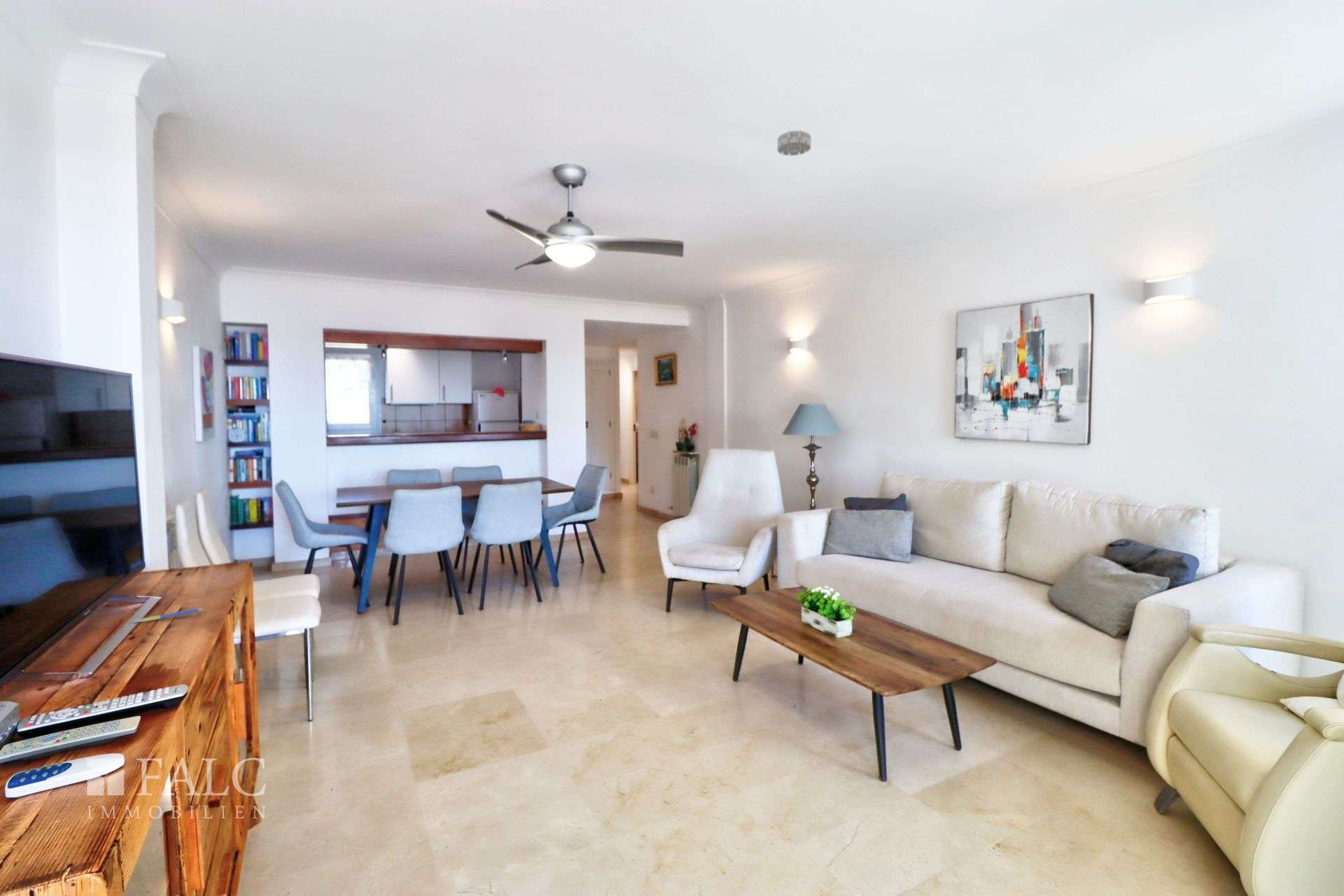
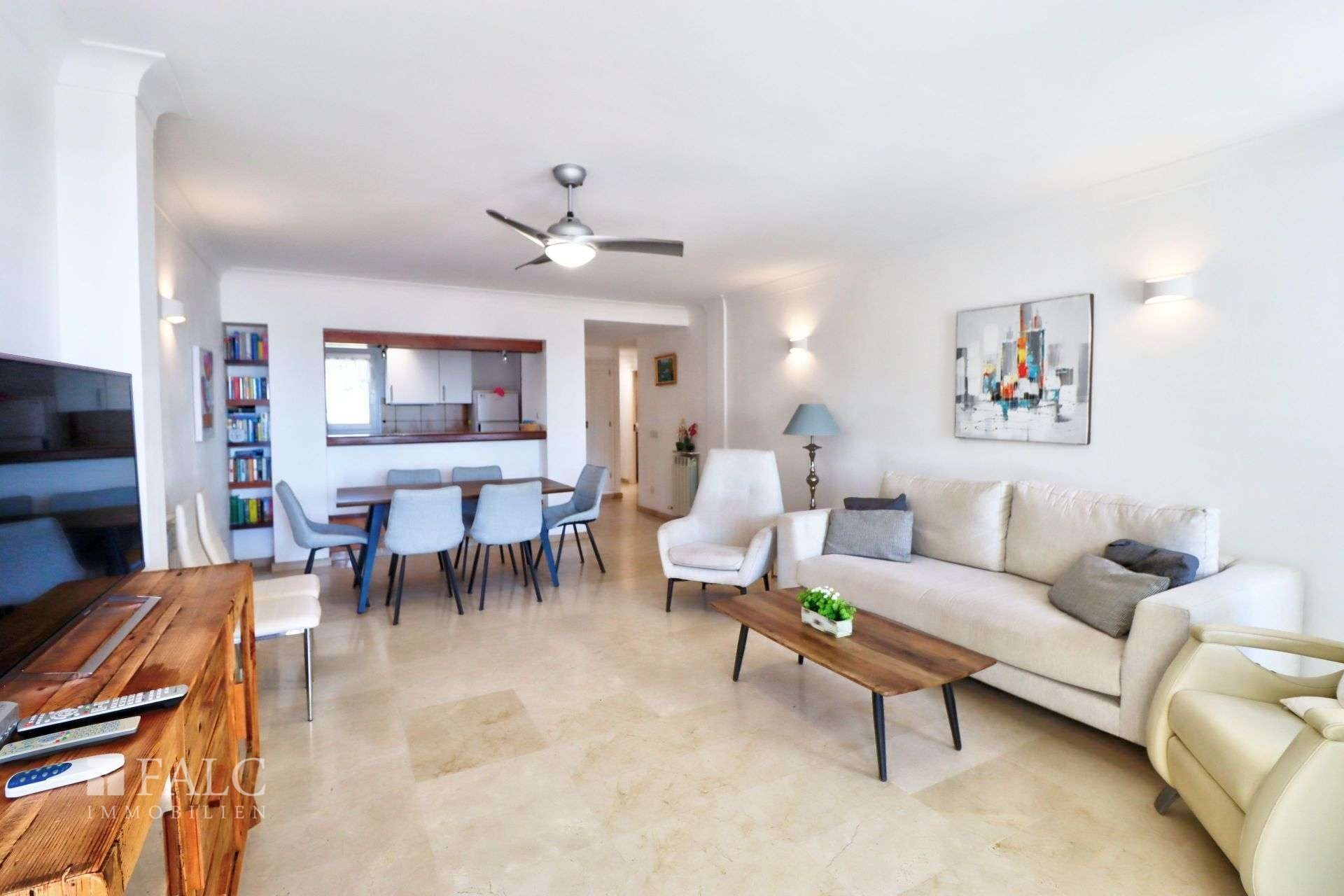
- smoke detector [777,130,812,156]
- pen [132,607,204,624]
